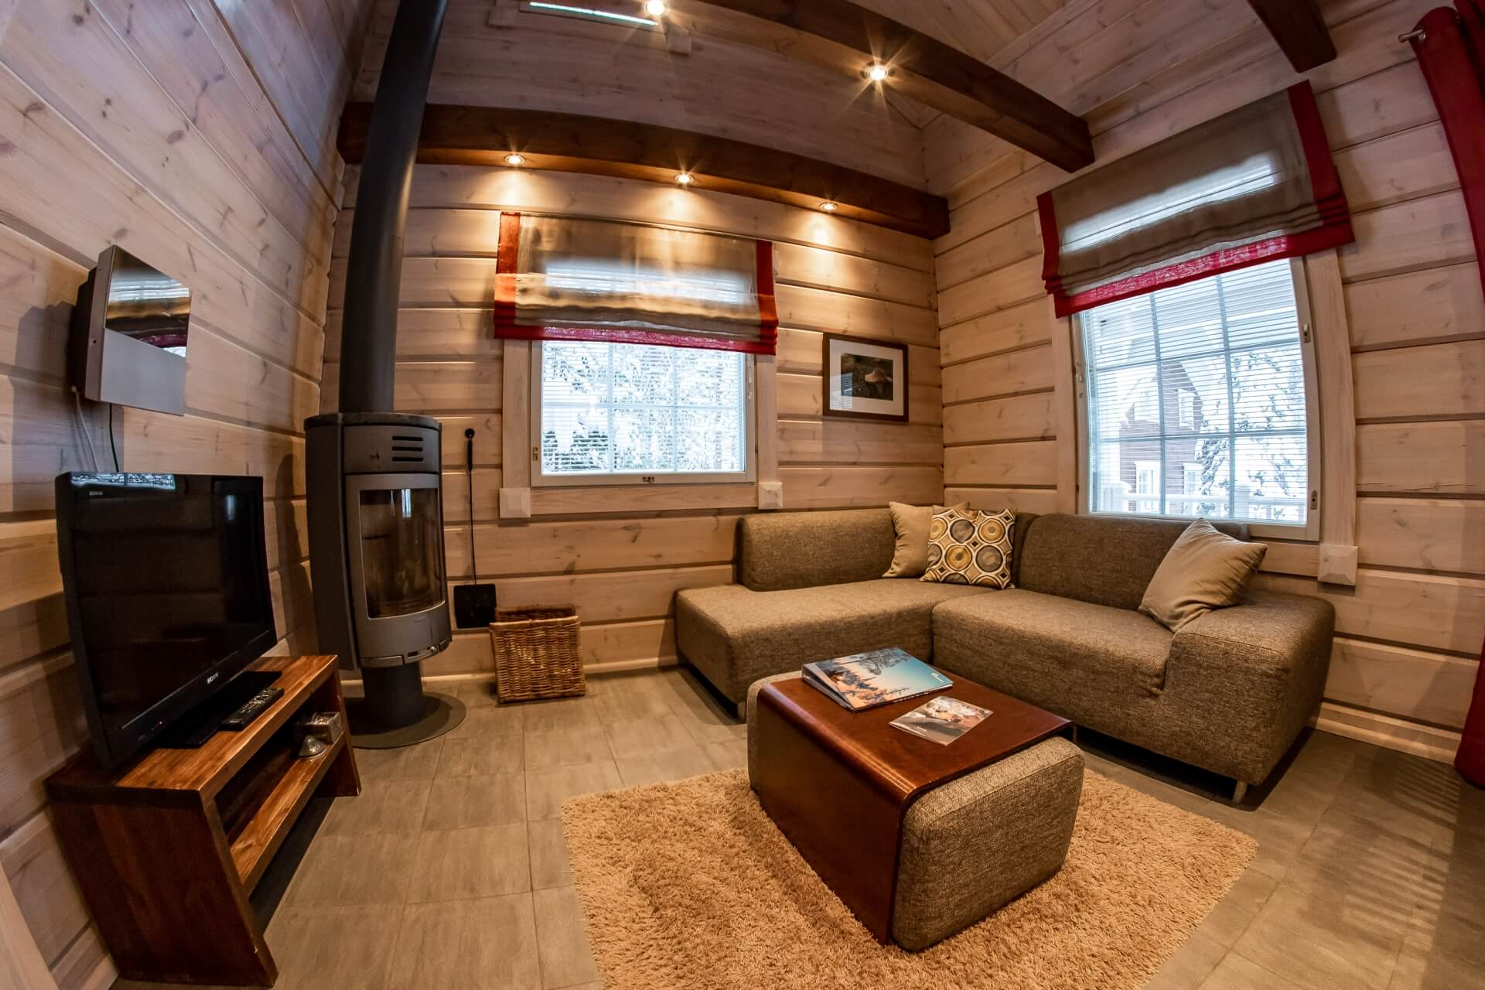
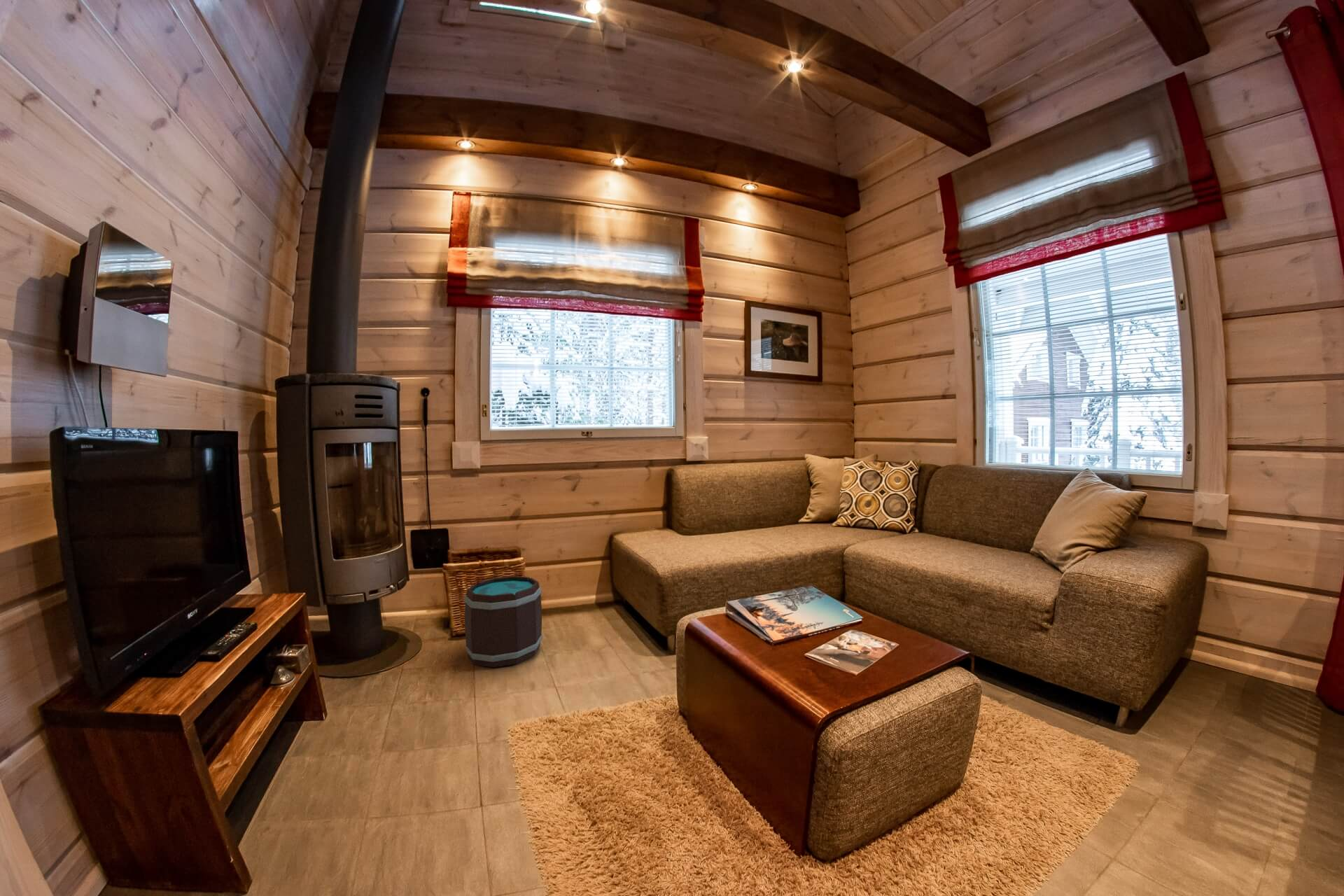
+ bucket [463,575,543,668]
